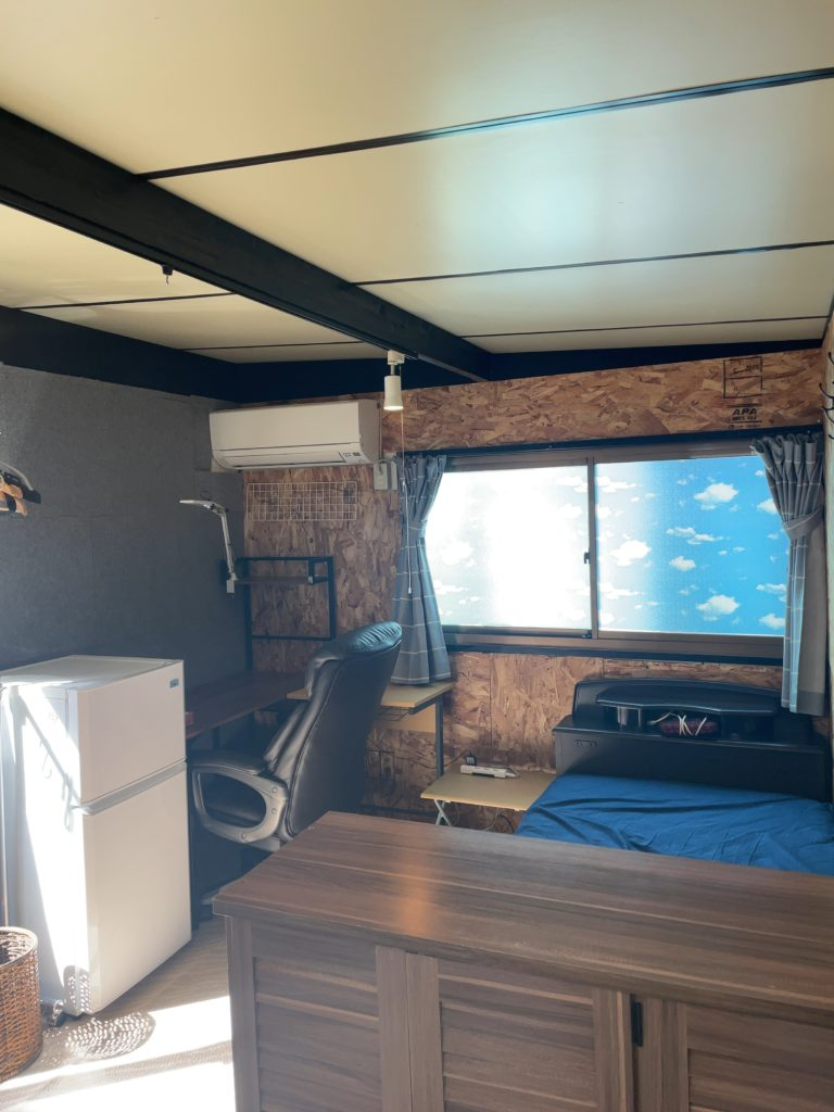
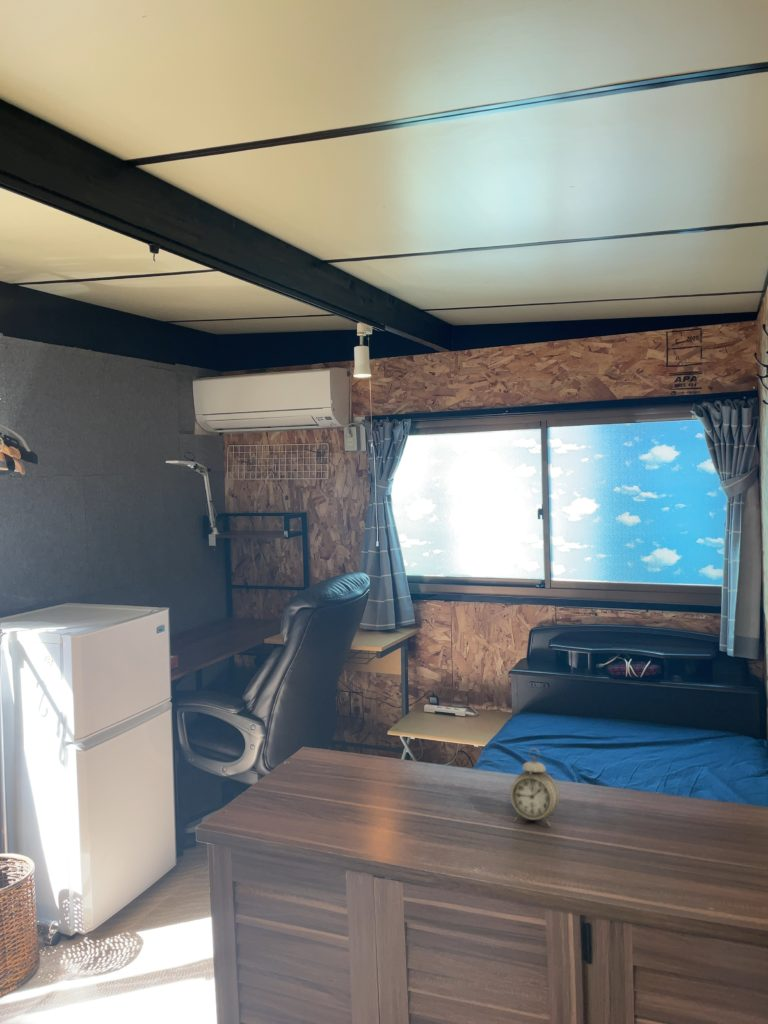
+ alarm clock [509,747,561,828]
